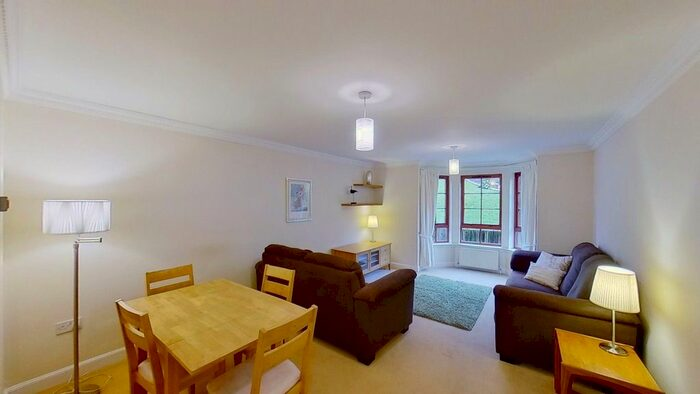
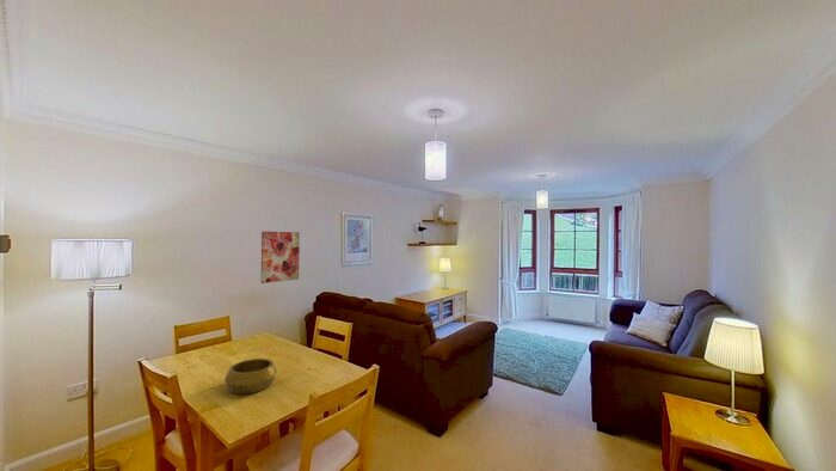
+ decorative bowl [223,357,278,396]
+ wall art [259,231,301,285]
